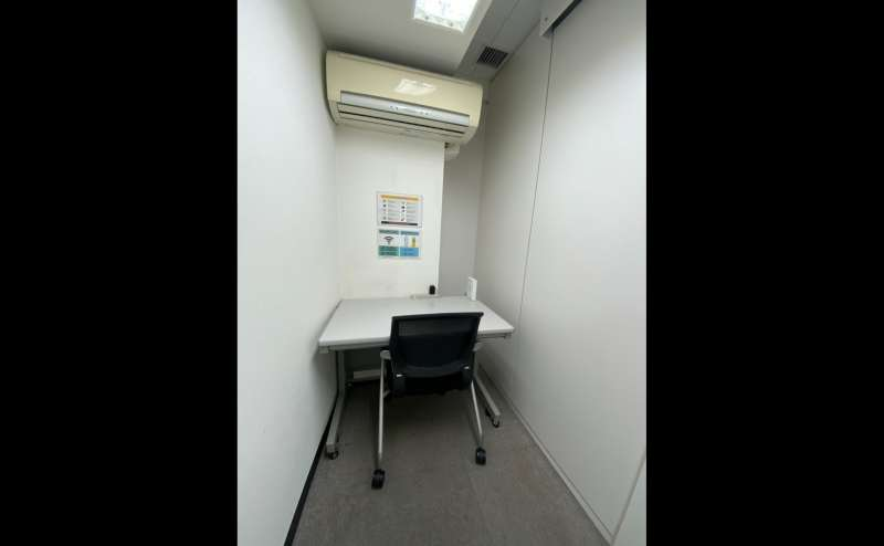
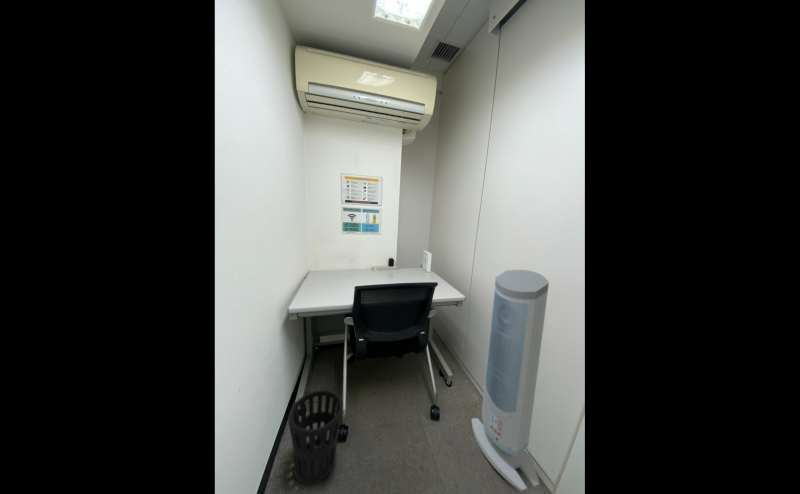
+ air purifier [471,269,550,493]
+ wastebasket [288,389,344,486]
